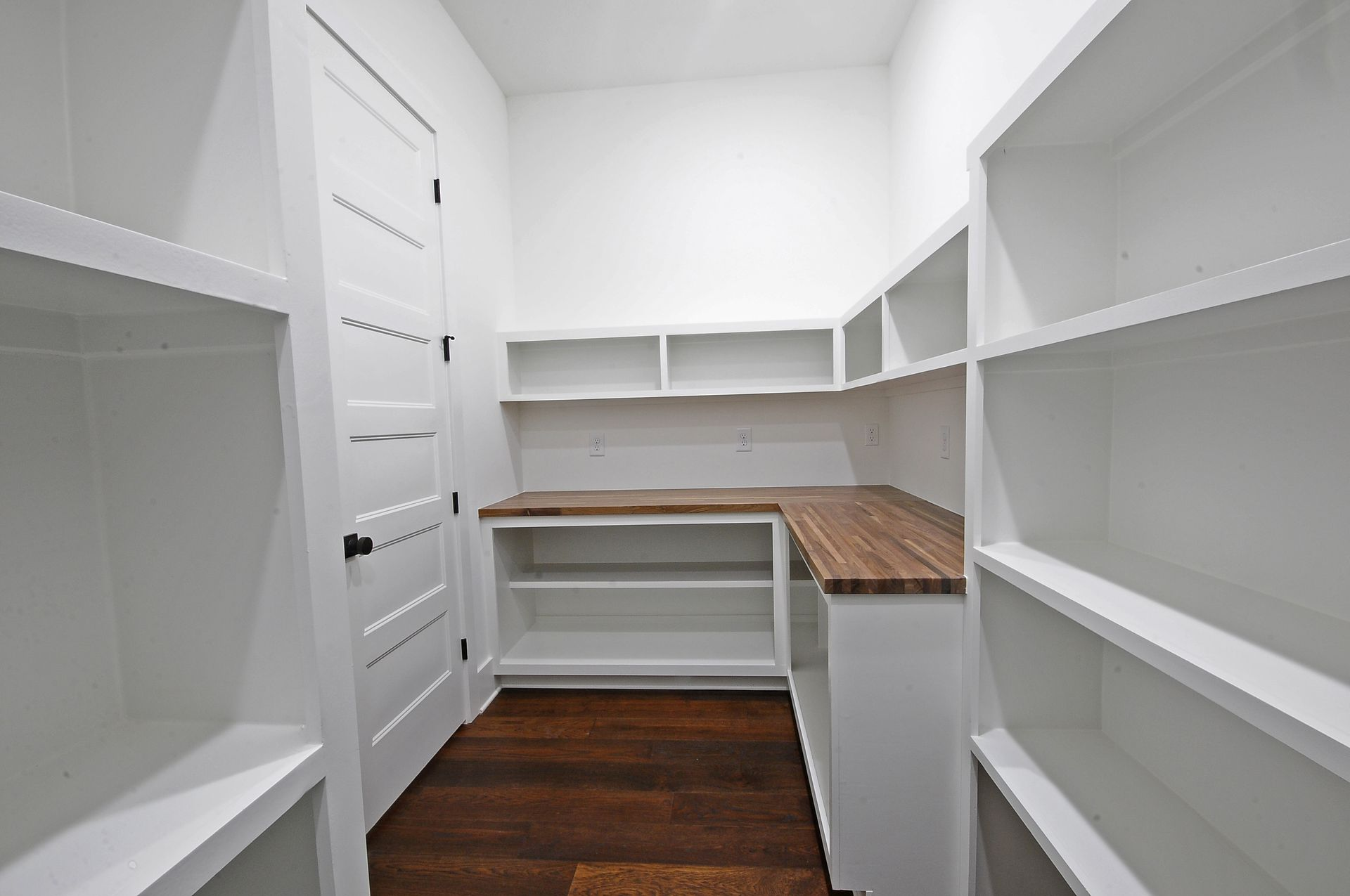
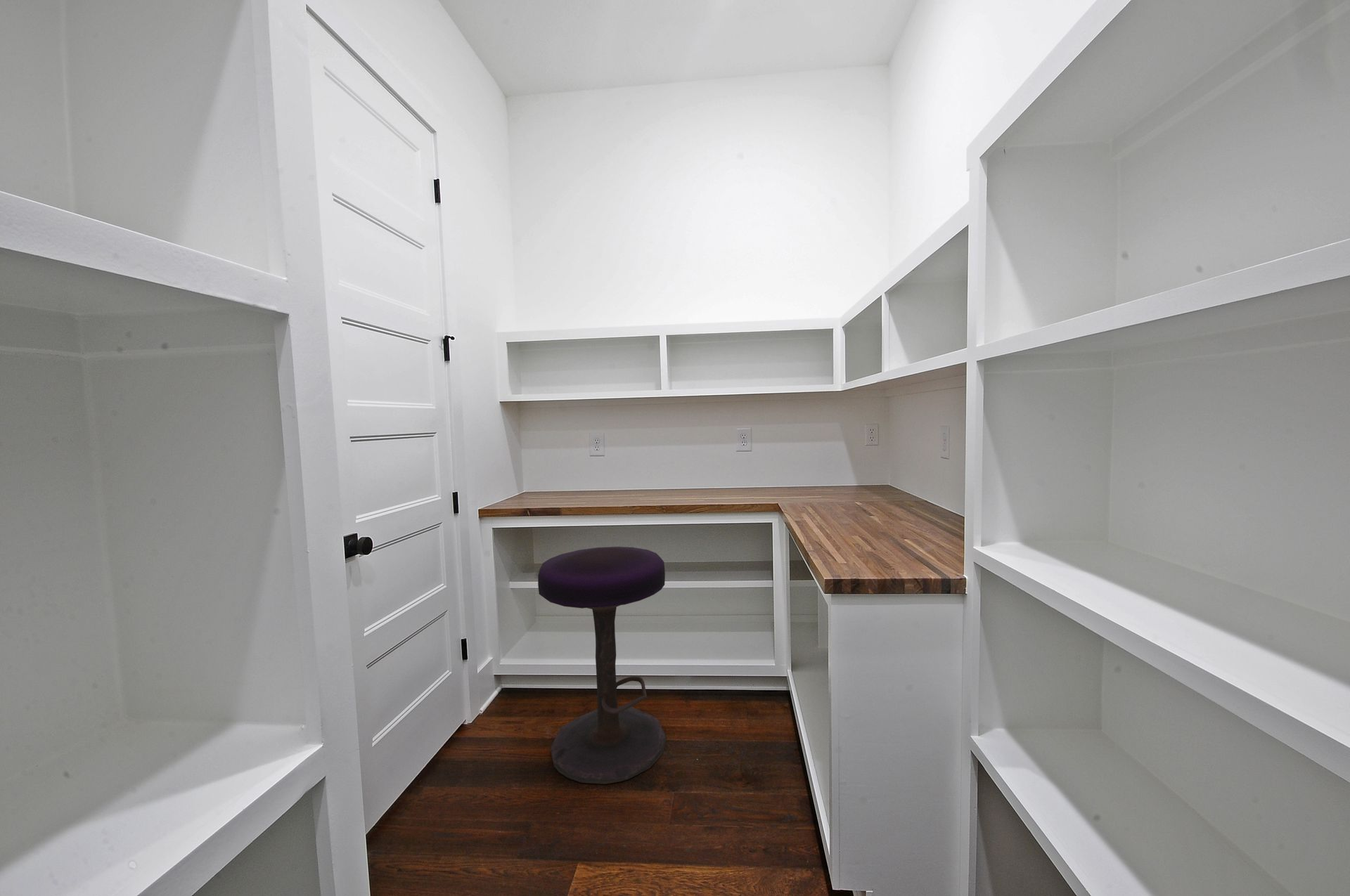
+ stool [537,546,667,785]
